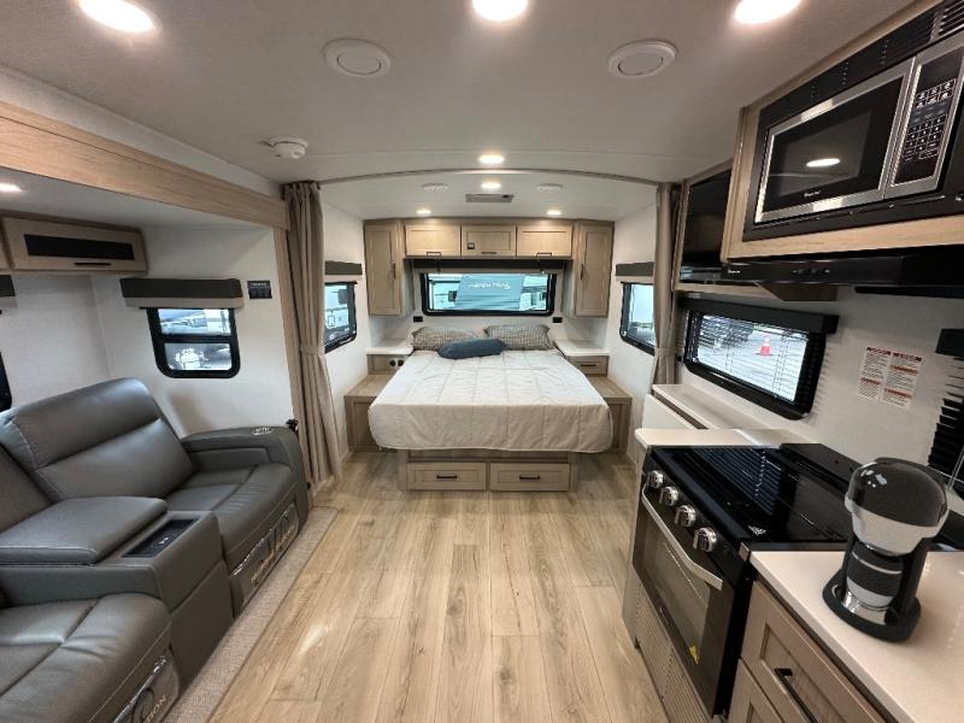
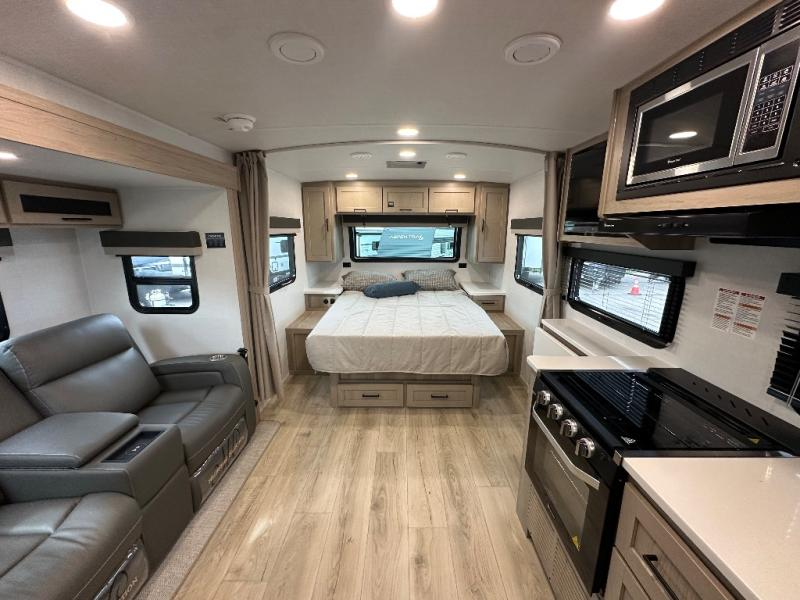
- coffee maker [821,455,951,642]
